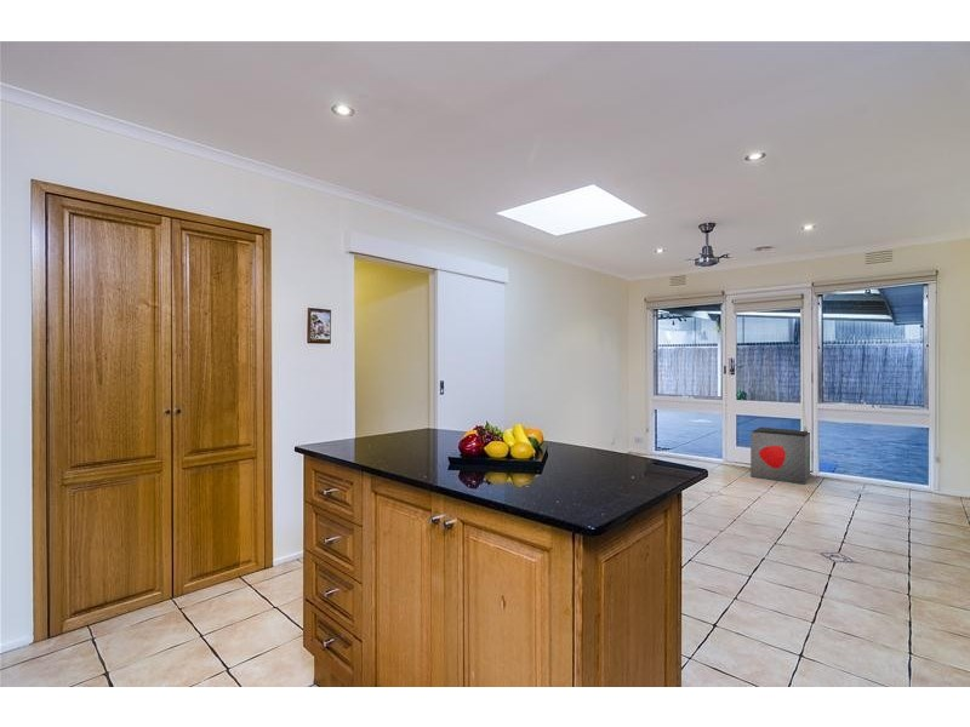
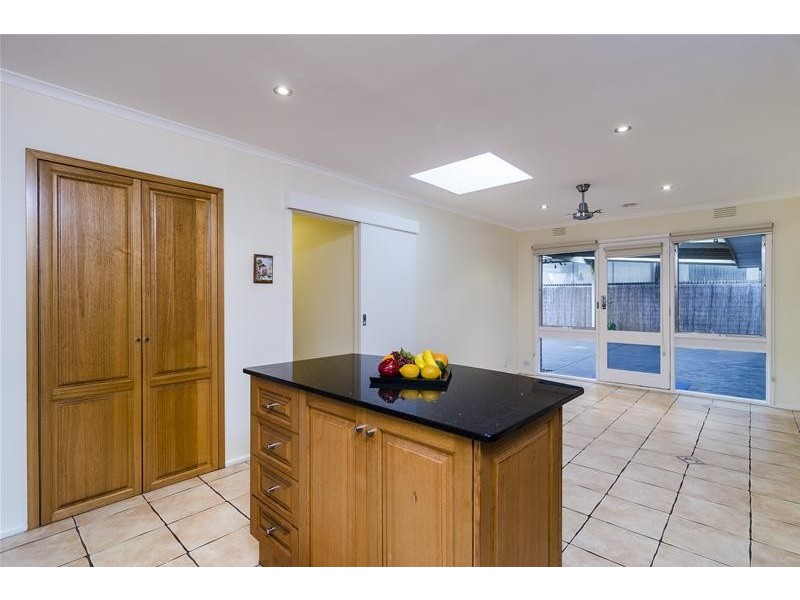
- storage bin [749,427,812,486]
